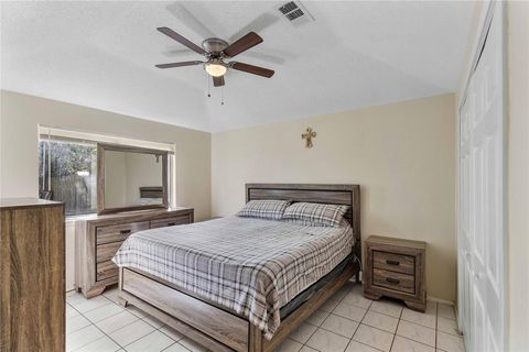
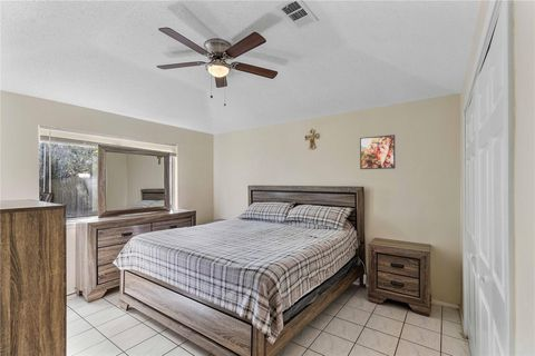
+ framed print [359,134,397,170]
